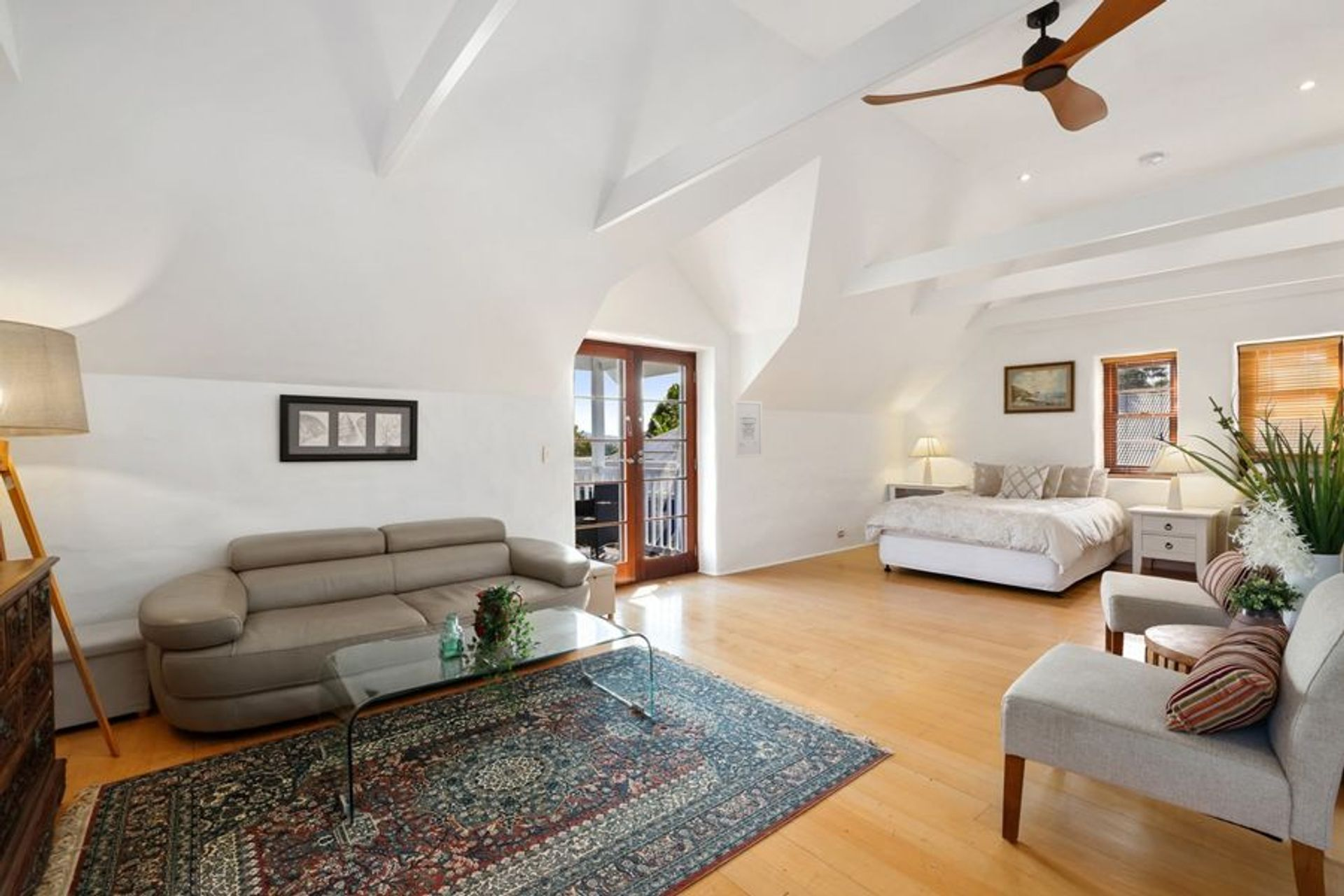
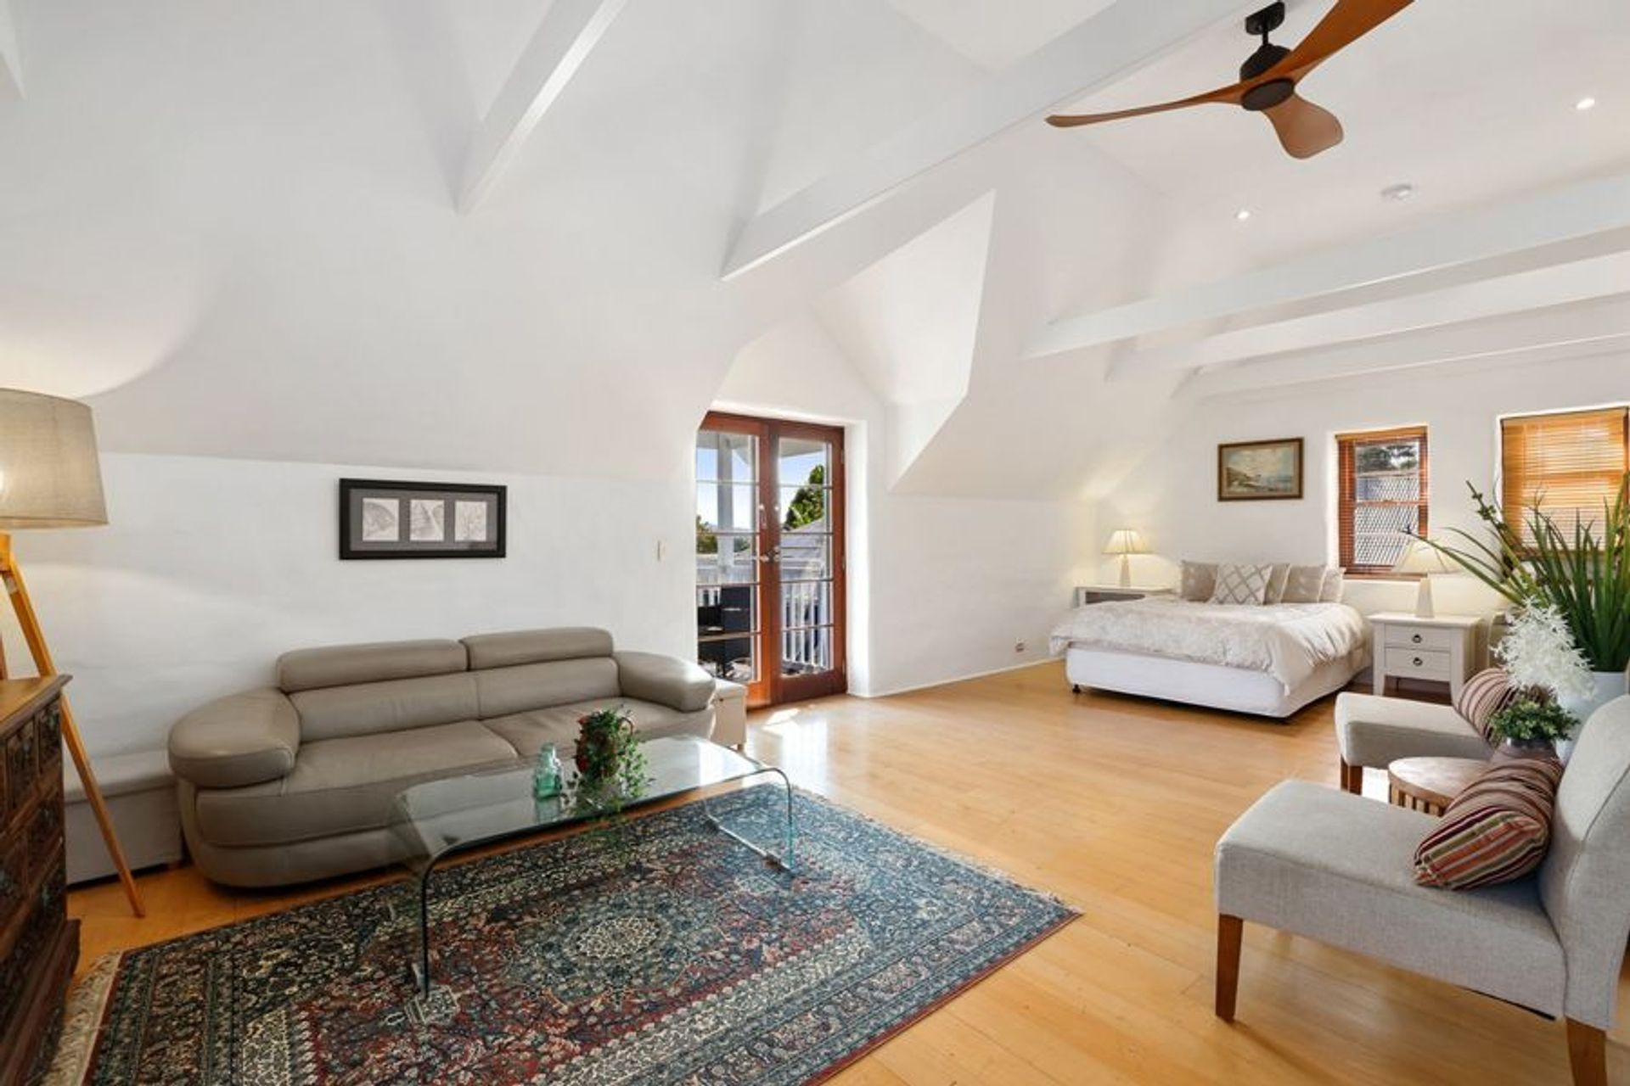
- wall art [733,399,764,459]
